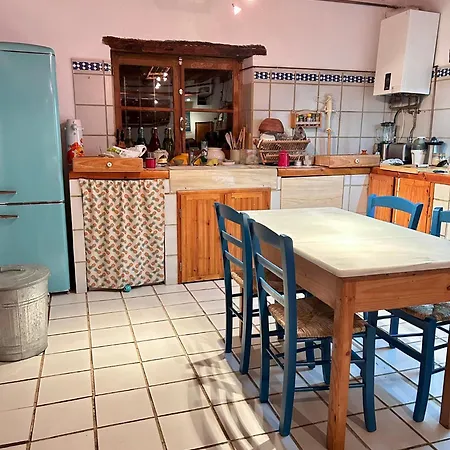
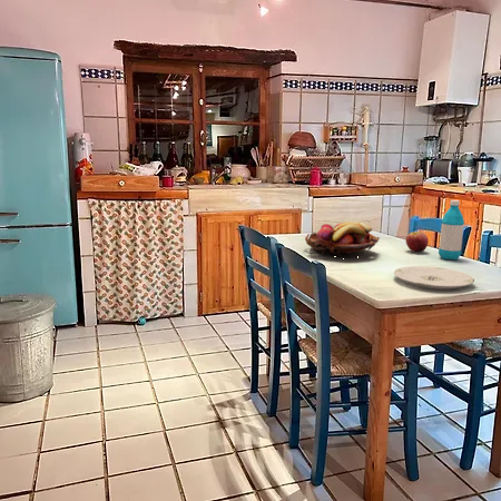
+ water bottle [438,199,465,261]
+ fruit basket [304,220,381,258]
+ apple [405,230,429,253]
+ plate [393,265,475,291]
